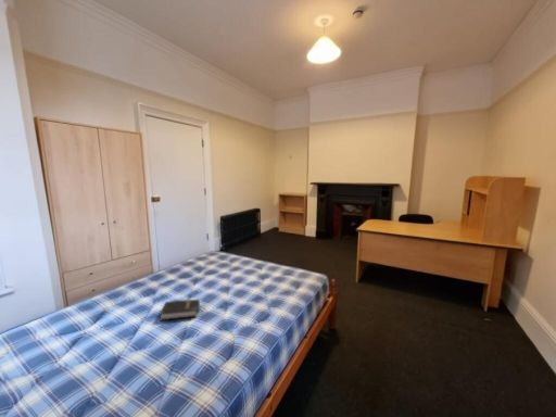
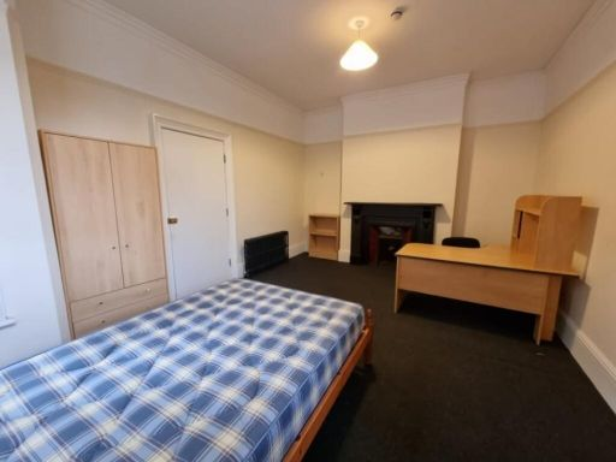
- hardback book [159,299,201,321]
